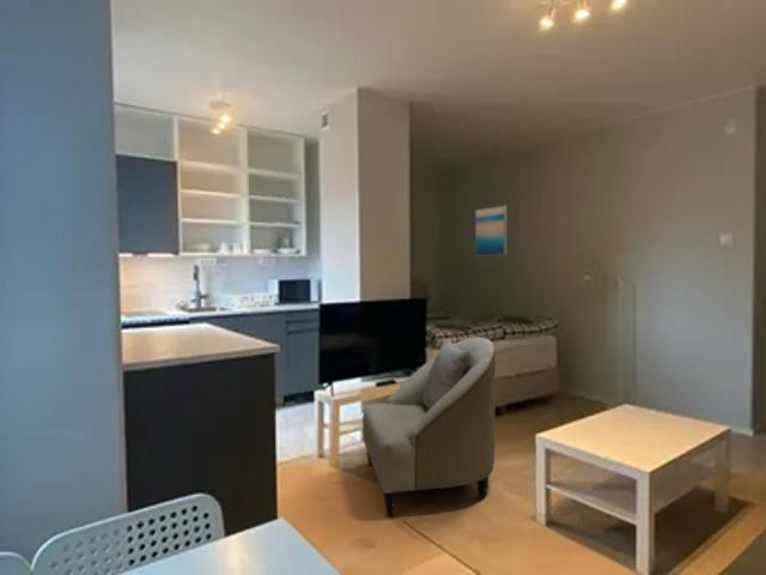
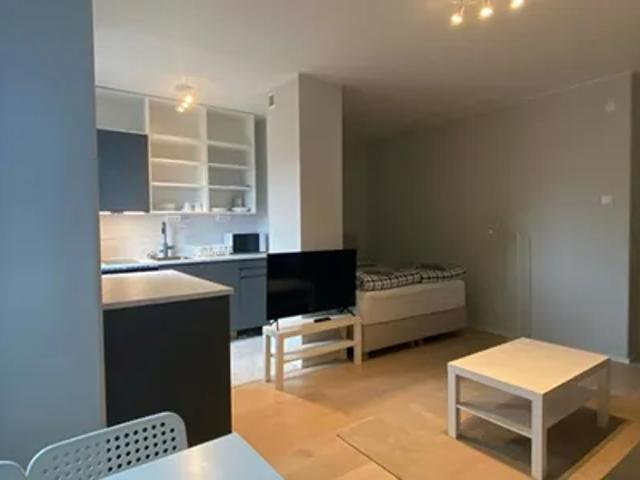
- armchair [361,335,497,518]
- wall art [474,204,507,258]
